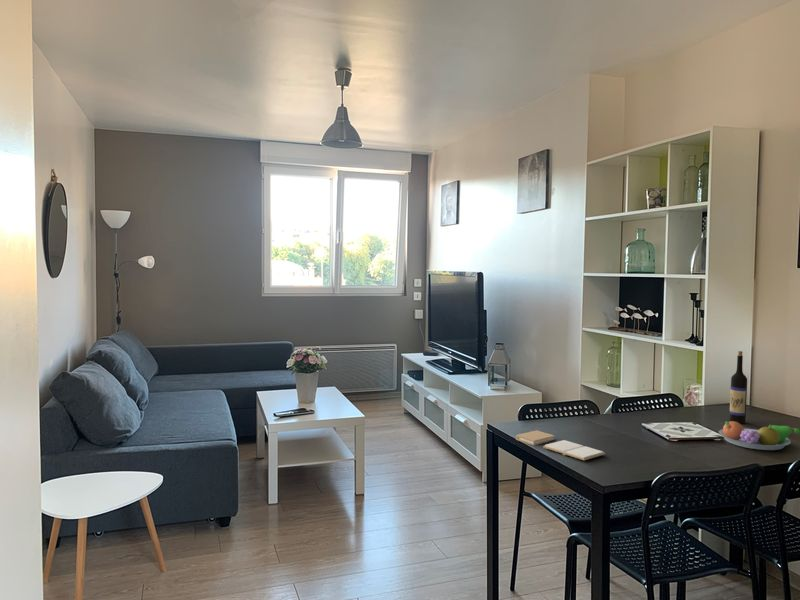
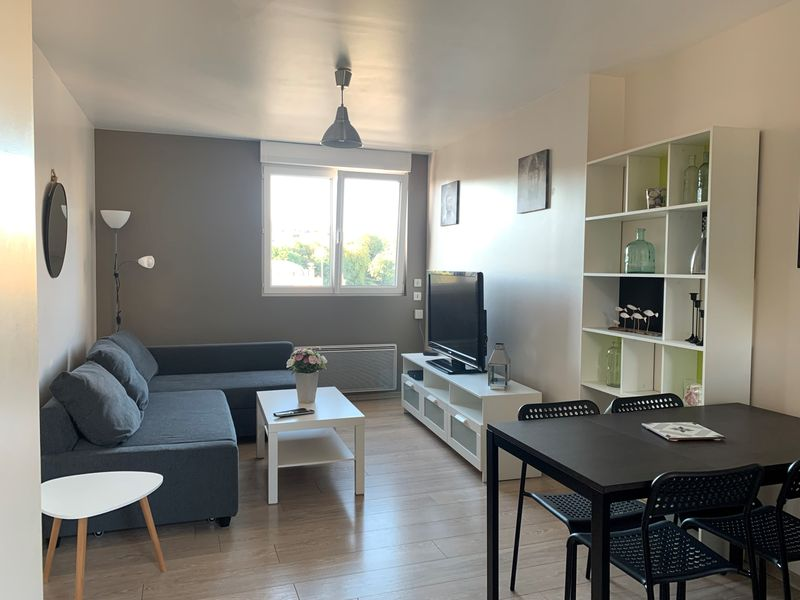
- book [515,429,606,461]
- fruit bowl [718,420,800,451]
- wine bottle [729,350,748,425]
